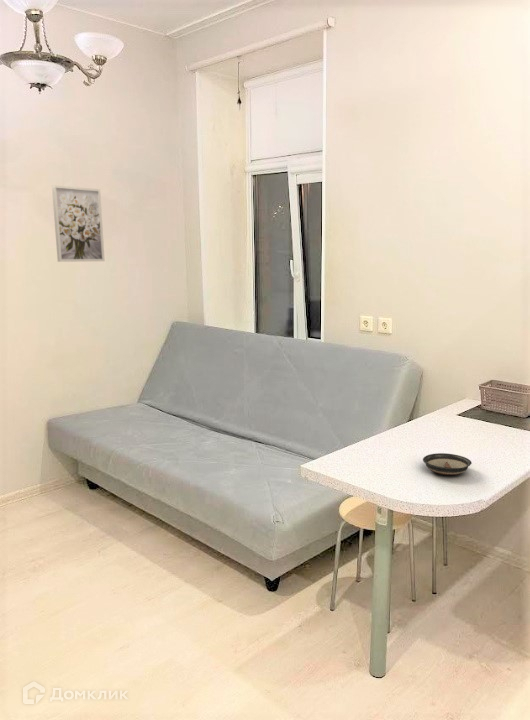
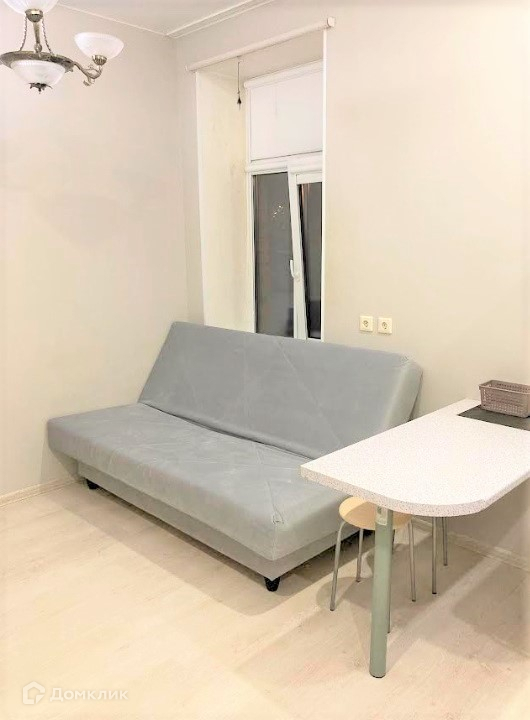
- saucer [422,452,473,476]
- wall art [51,184,106,263]
